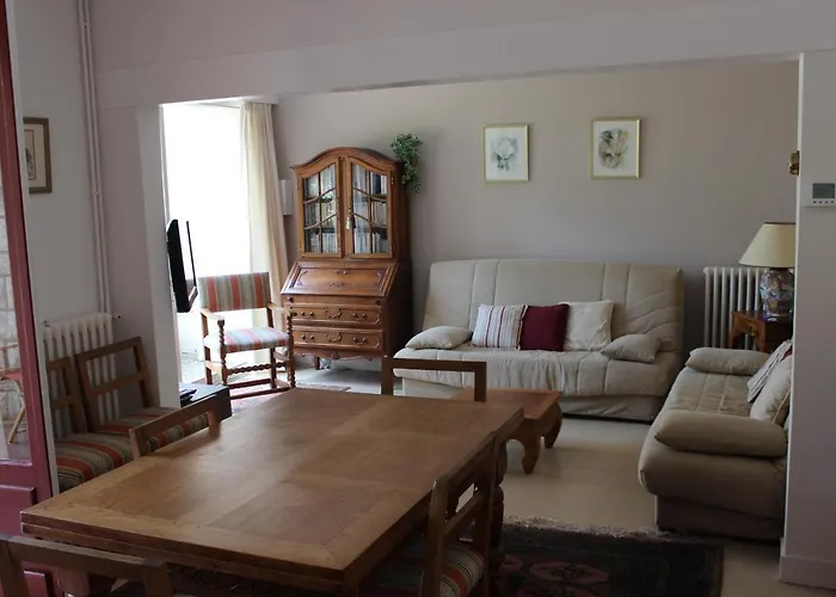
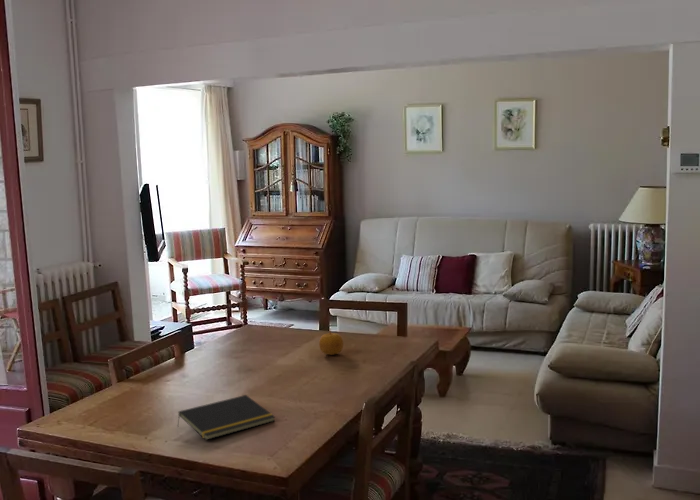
+ notepad [176,394,276,441]
+ fruit [318,328,344,356]
